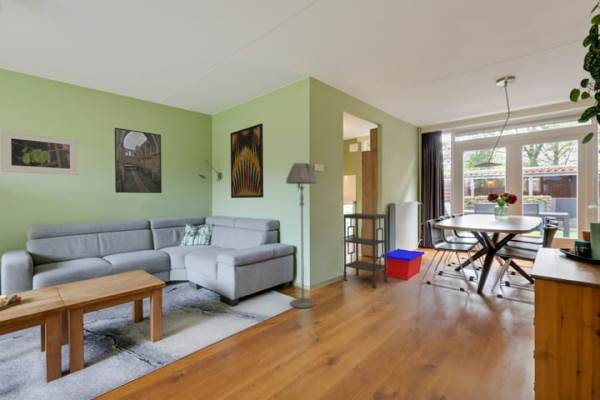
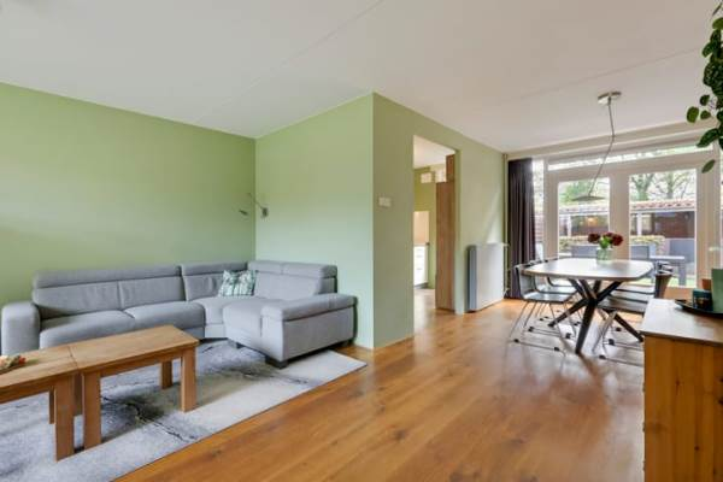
- wall art [229,122,264,199]
- shelving unit [342,212,389,289]
- floor lamp [285,162,318,309]
- storage bin [380,248,425,281]
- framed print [114,127,163,194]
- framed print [0,130,79,176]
